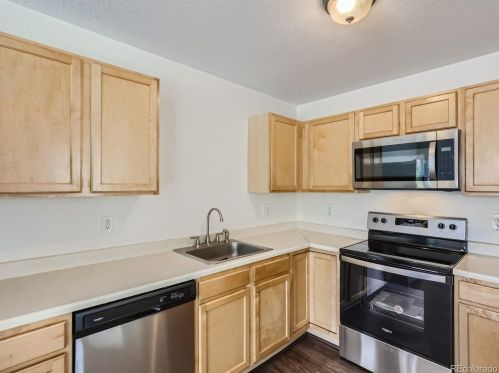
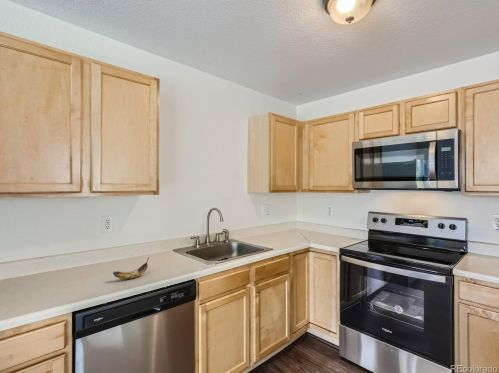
+ banana [112,257,150,280]
